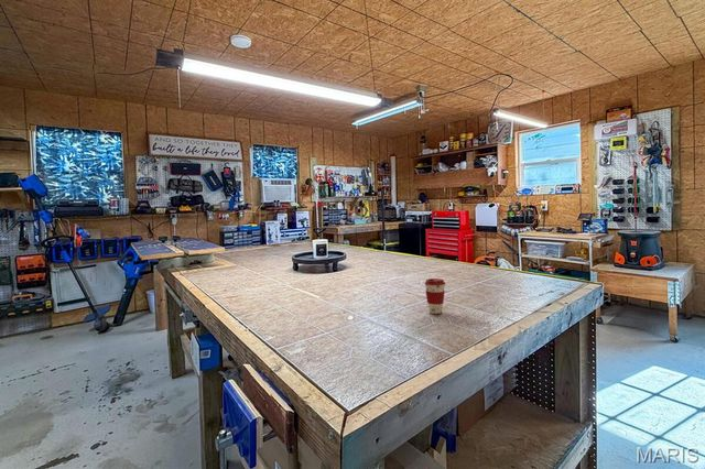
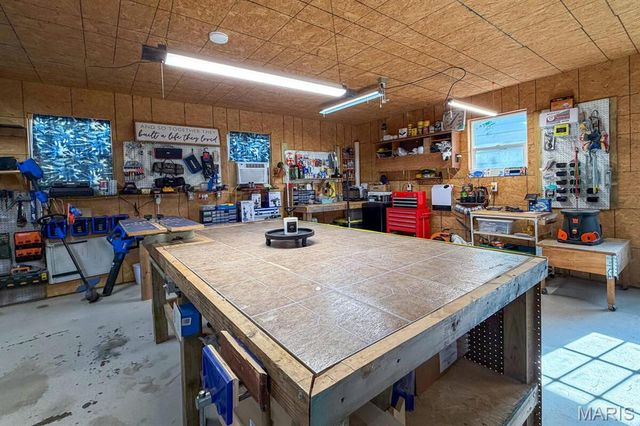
- coffee cup [423,277,447,315]
